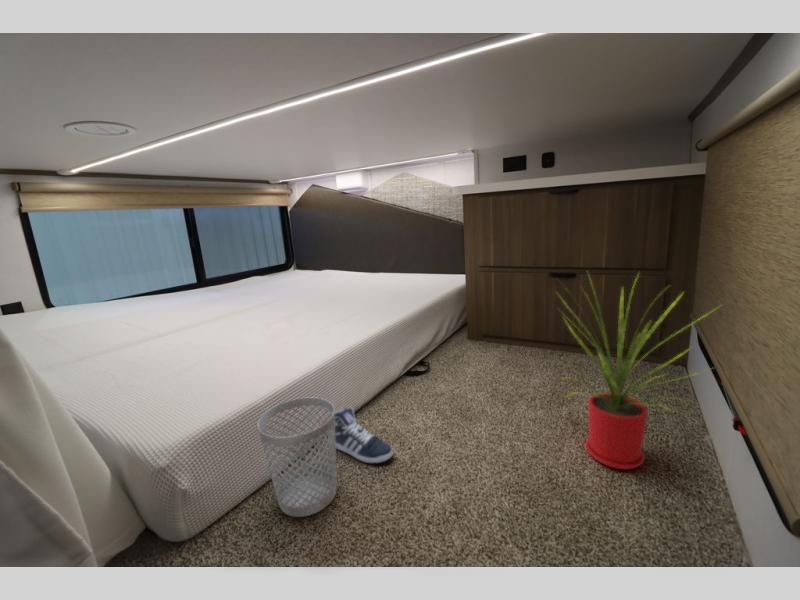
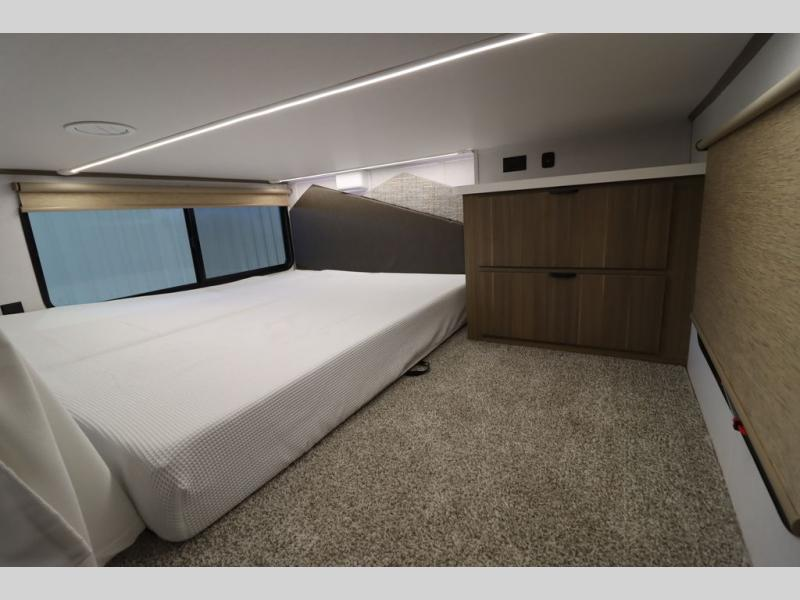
- sneaker [330,406,394,464]
- wastebasket [257,396,338,518]
- house plant [547,271,724,471]
